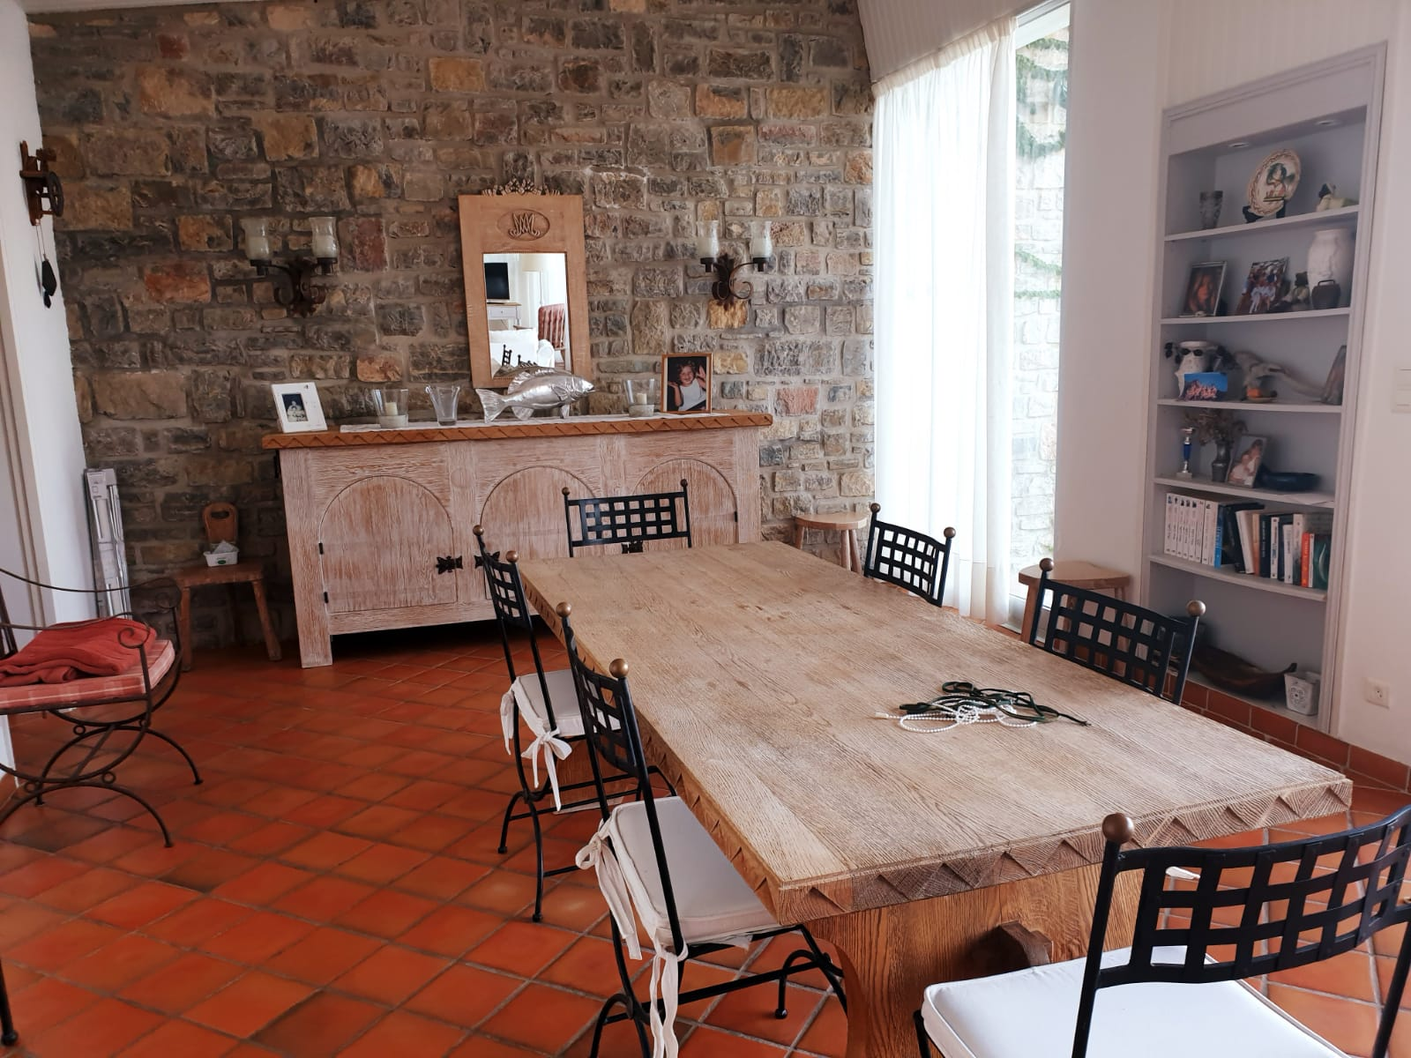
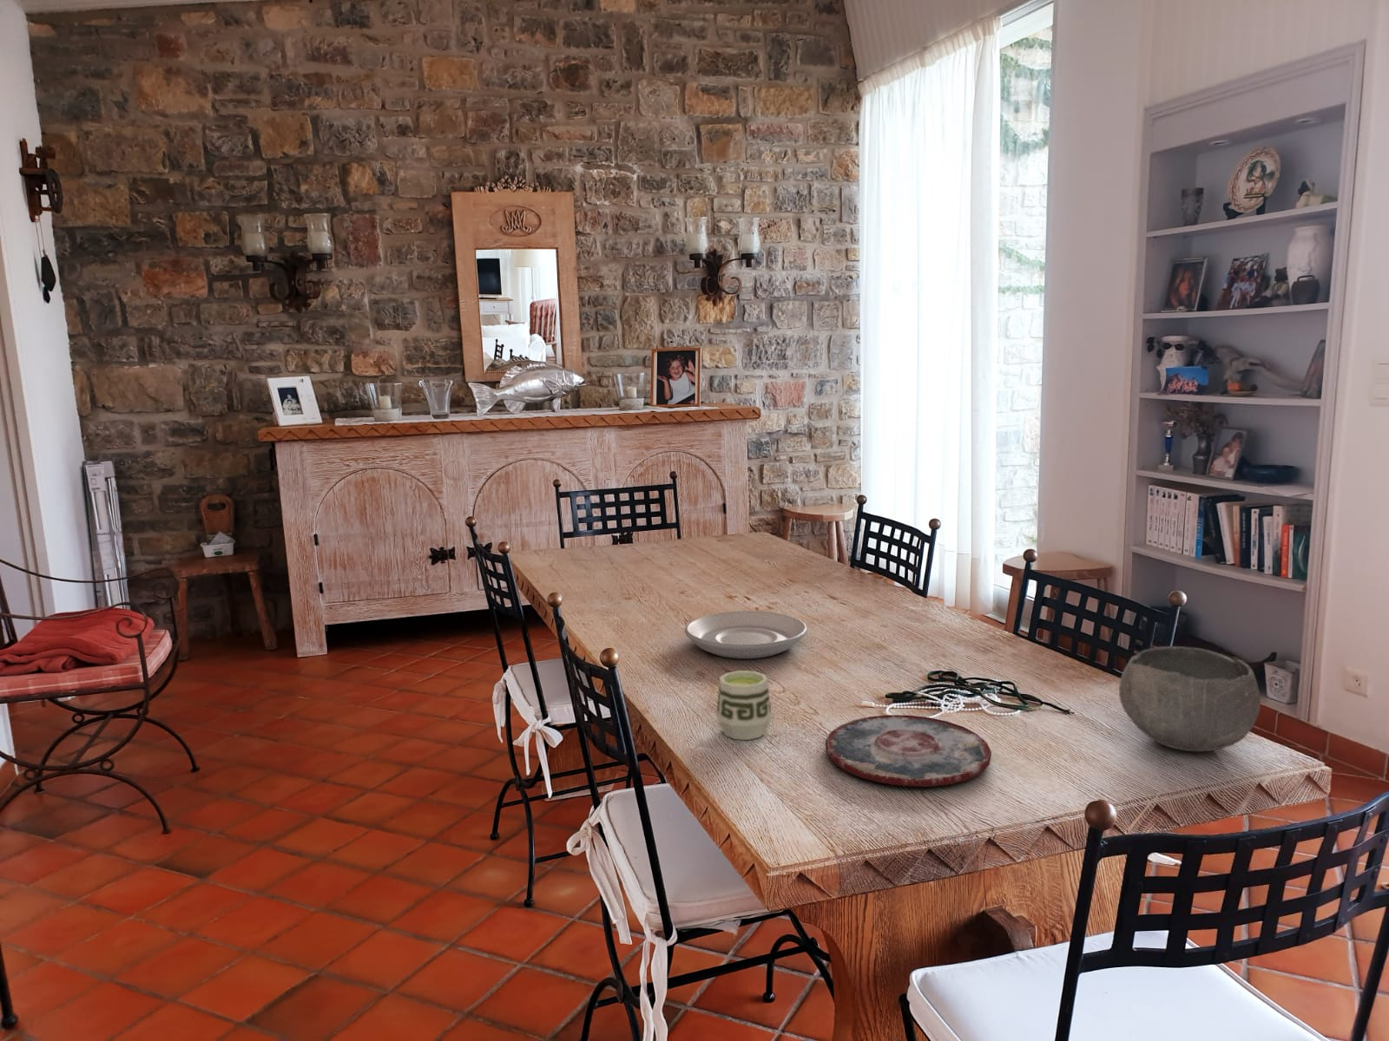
+ plate [684,610,808,659]
+ plate [825,714,992,787]
+ cup [716,669,772,741]
+ bowl [1118,645,1261,752]
